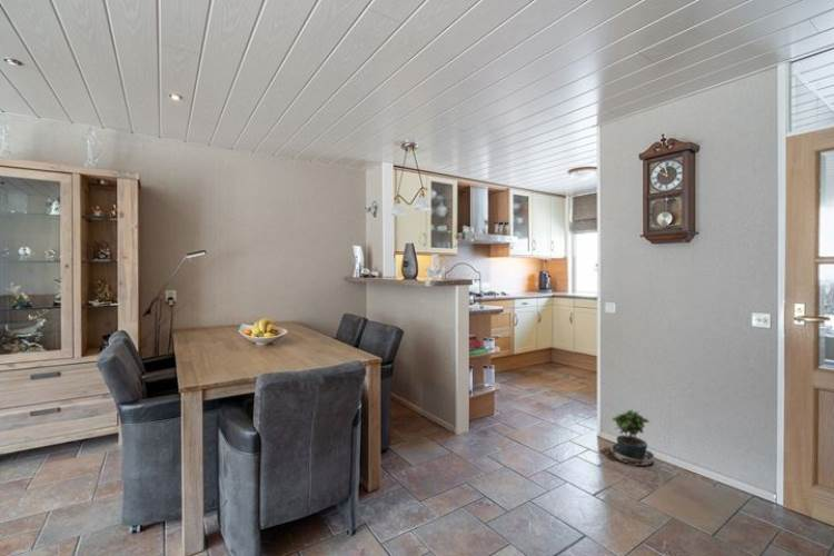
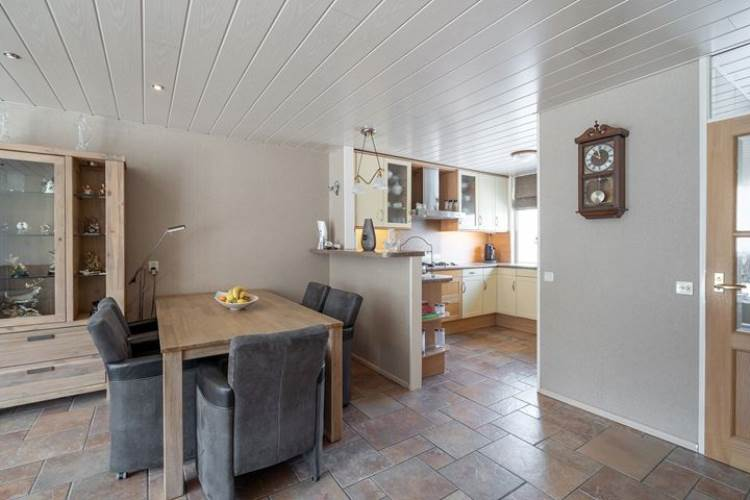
- potted plant [597,408,656,467]
